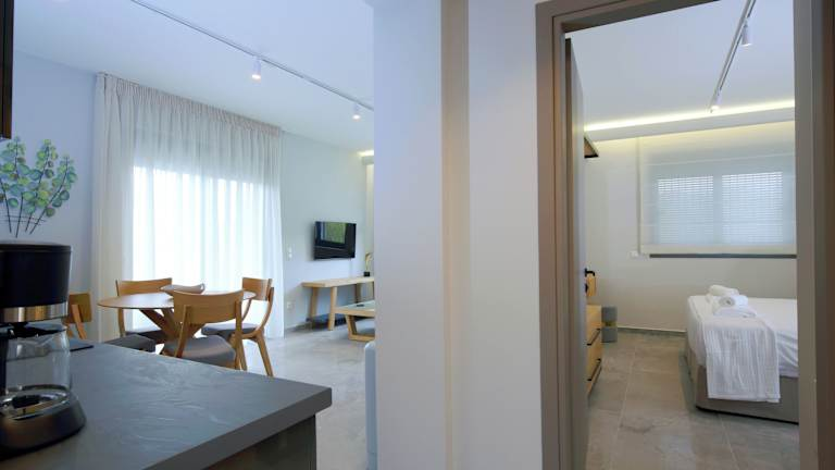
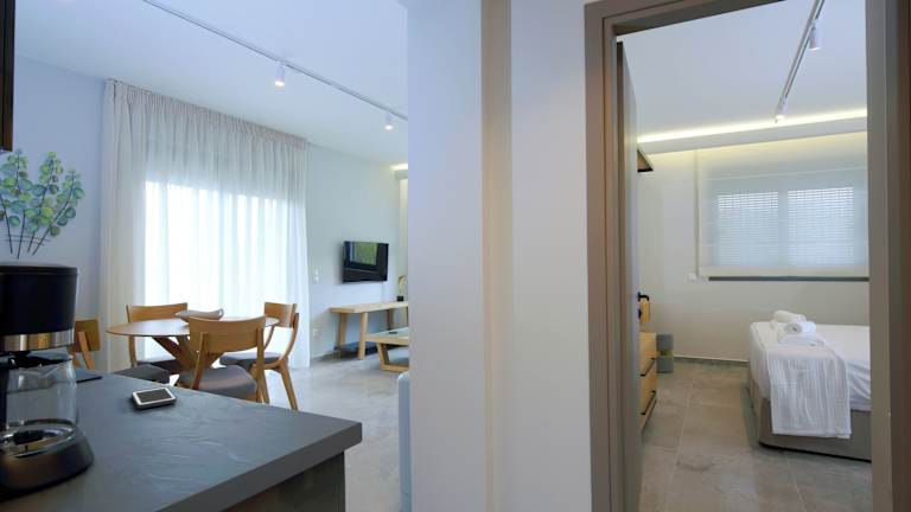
+ cell phone [130,385,178,410]
